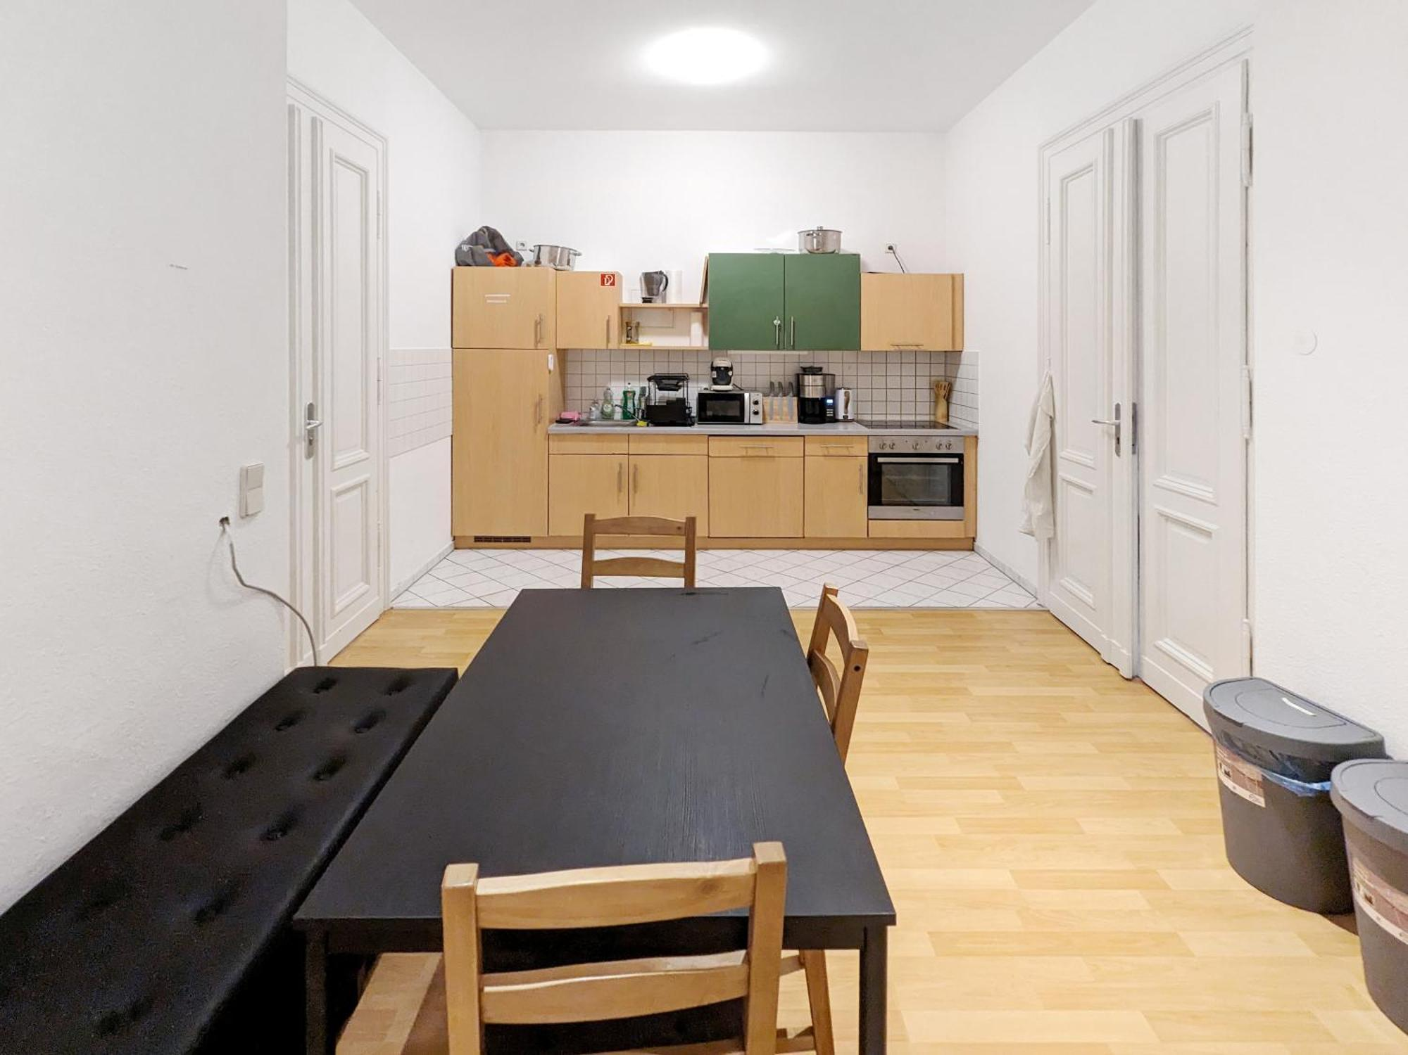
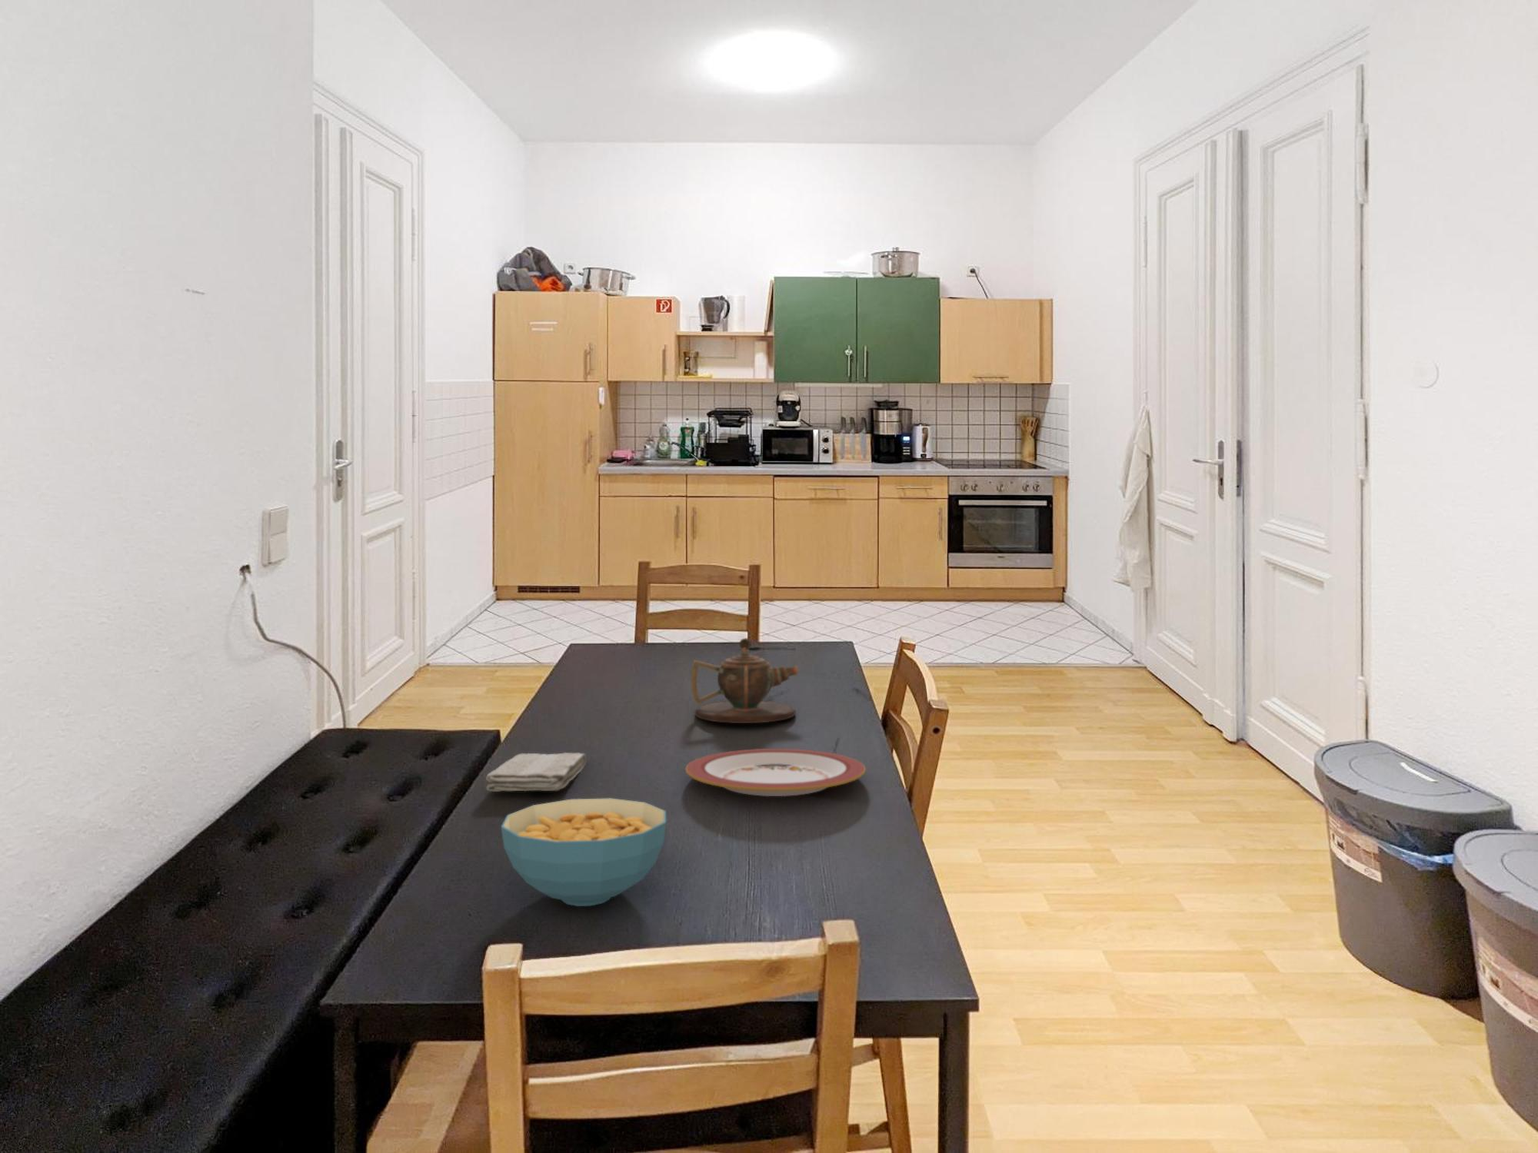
+ washcloth [486,752,587,792]
+ teapot [690,637,799,724]
+ cereal bowl [500,797,667,907]
+ plate [684,748,867,797]
